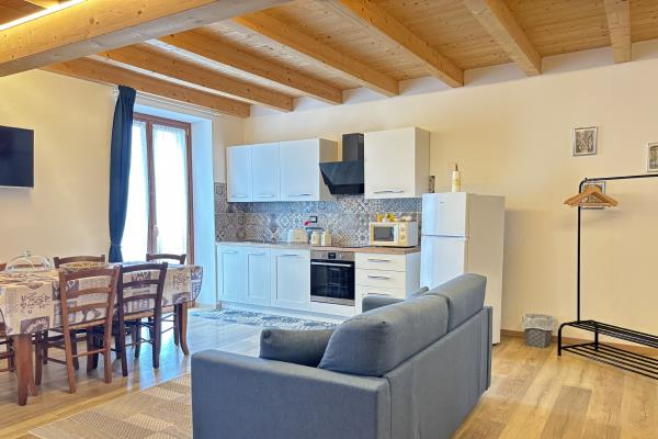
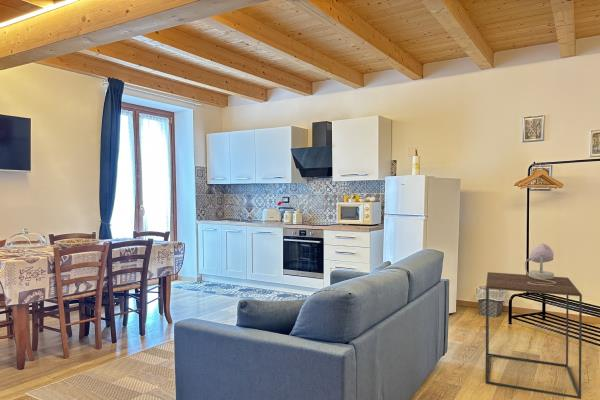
+ table lamp [524,242,556,286]
+ side table [485,271,583,400]
